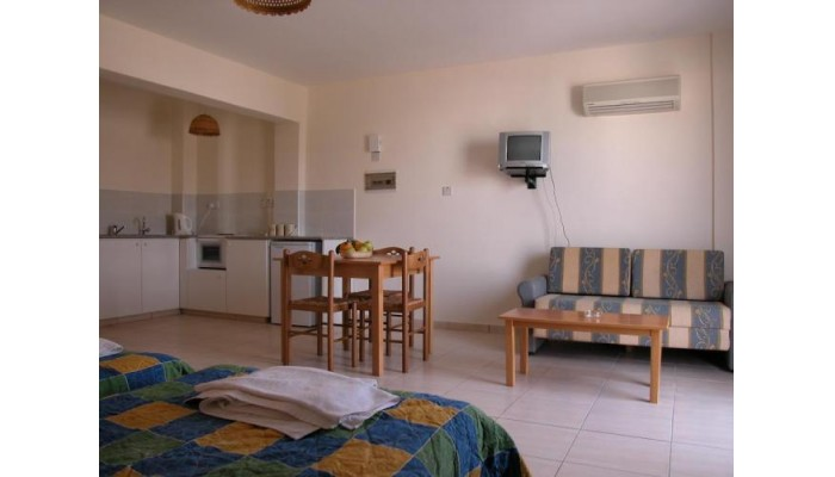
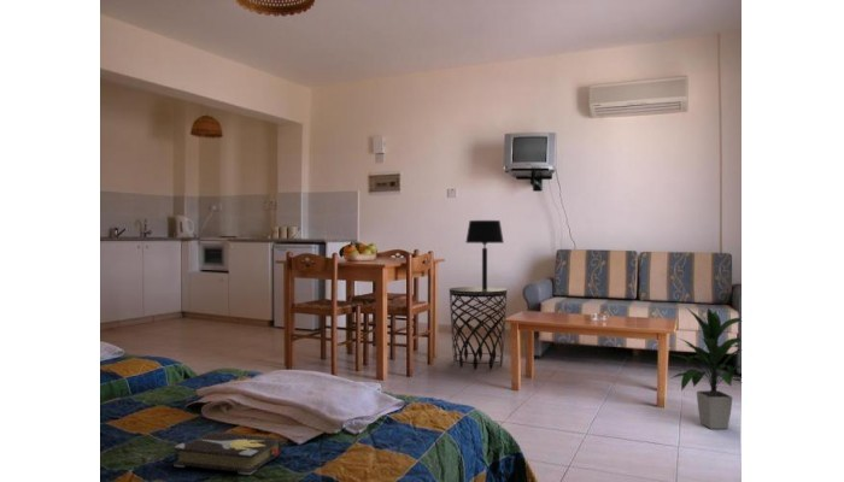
+ side table [449,286,509,371]
+ indoor plant [669,306,742,430]
+ hardback book [172,430,283,476]
+ table lamp [464,219,505,290]
